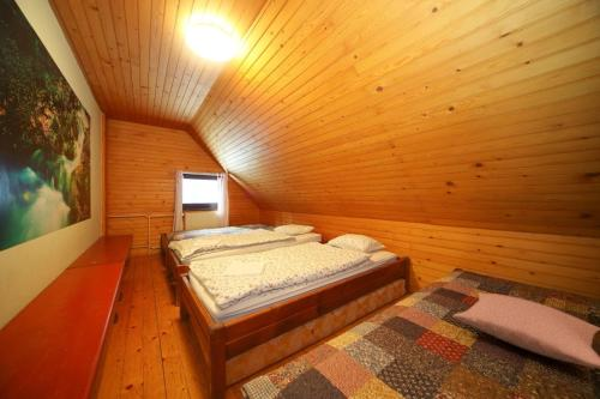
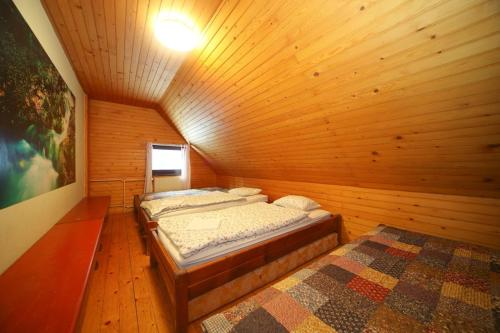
- pillow [451,291,600,369]
